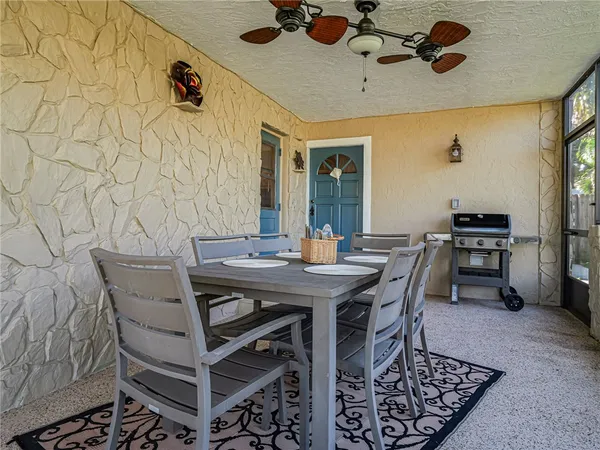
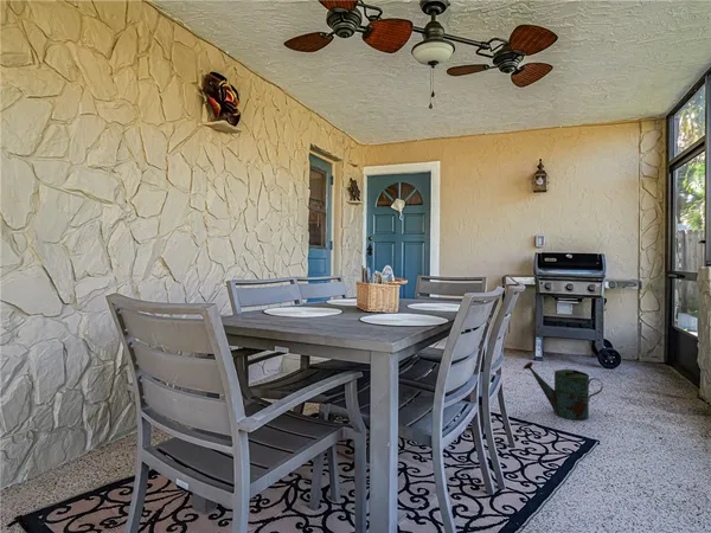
+ watering can [523,360,604,422]
